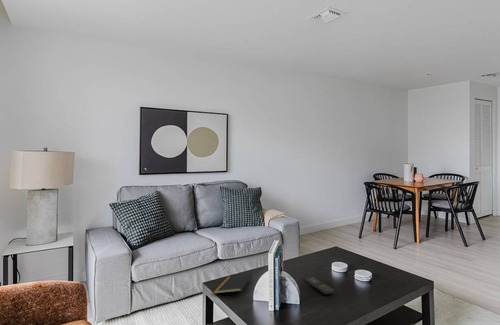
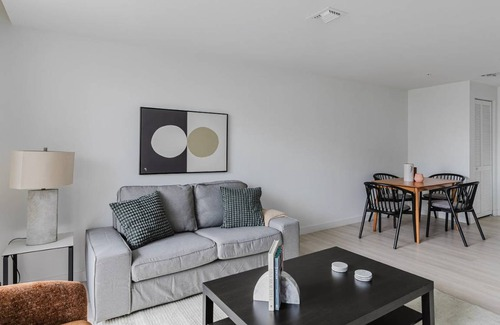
- notepad [212,273,253,295]
- remote control [304,276,335,295]
